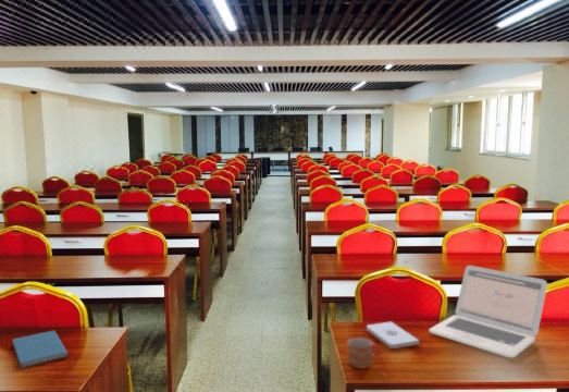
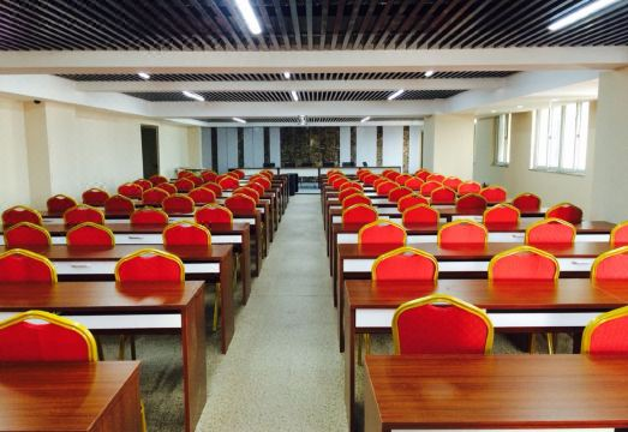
- book [12,330,70,369]
- laptop [429,265,548,358]
- mug [346,336,379,370]
- notepad [366,320,420,350]
